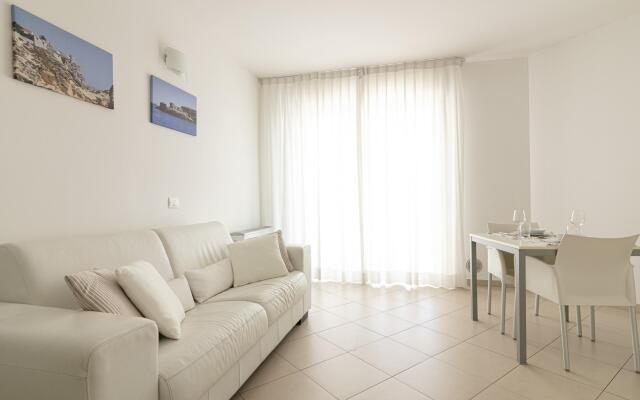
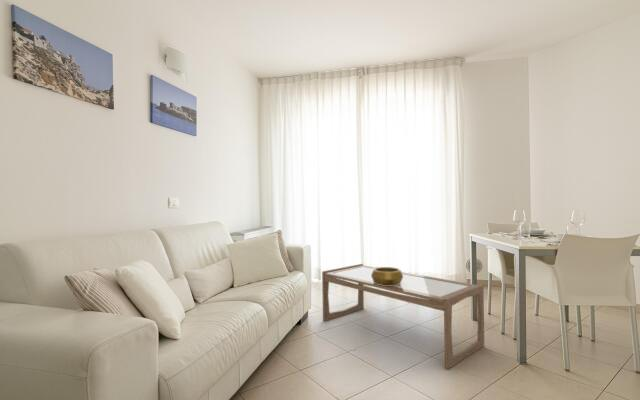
+ decorative bowl [371,266,403,286]
+ coffee table [321,263,485,370]
